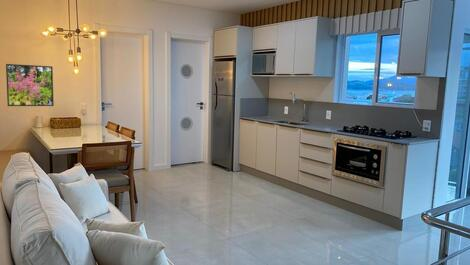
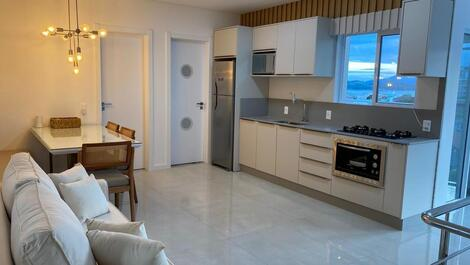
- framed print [5,63,55,107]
